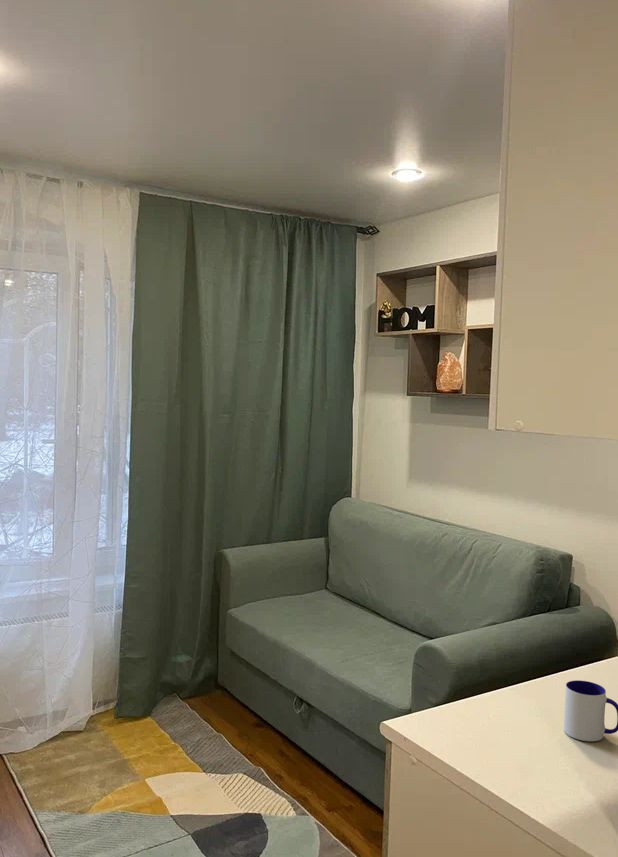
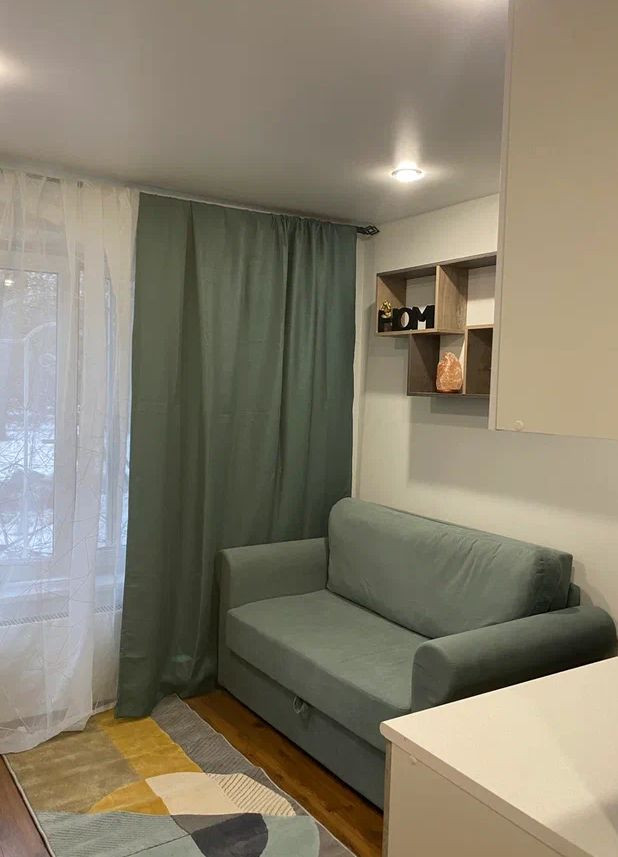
- mug [563,679,618,742]
